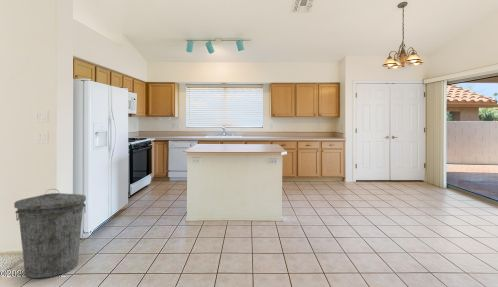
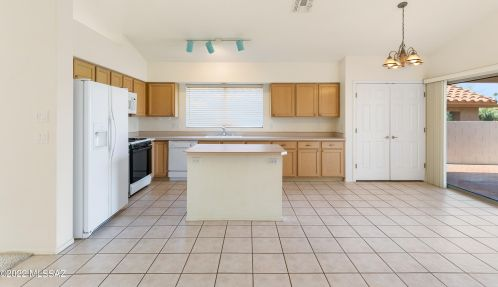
- trash can [13,188,87,279]
